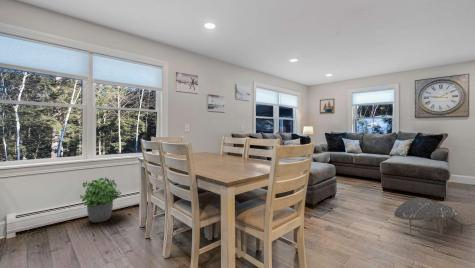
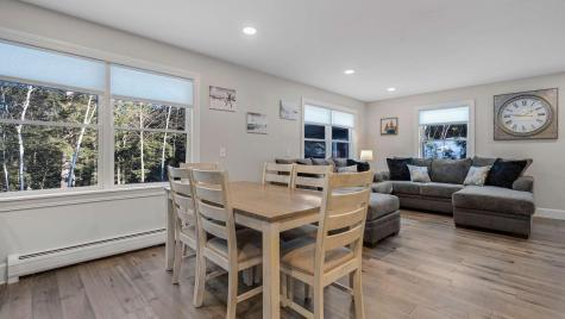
- coffee table [393,197,475,236]
- potted plant [78,176,122,223]
